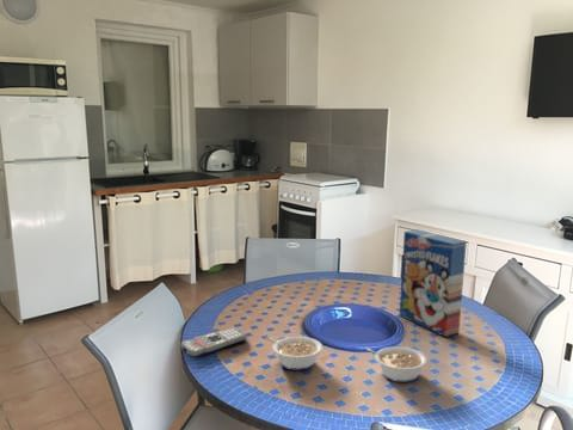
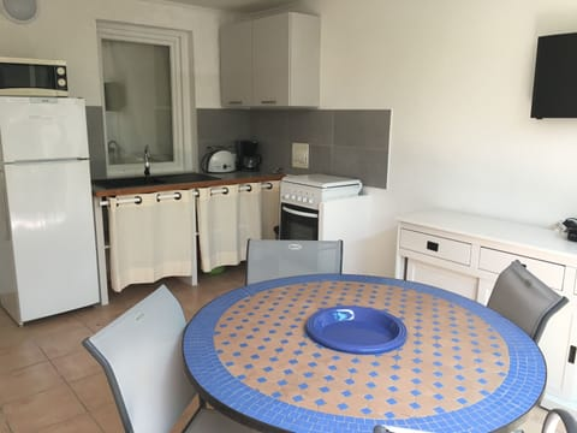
- legume [364,345,429,383]
- cereal box [399,228,468,338]
- legume [264,336,324,371]
- remote control [180,326,247,358]
